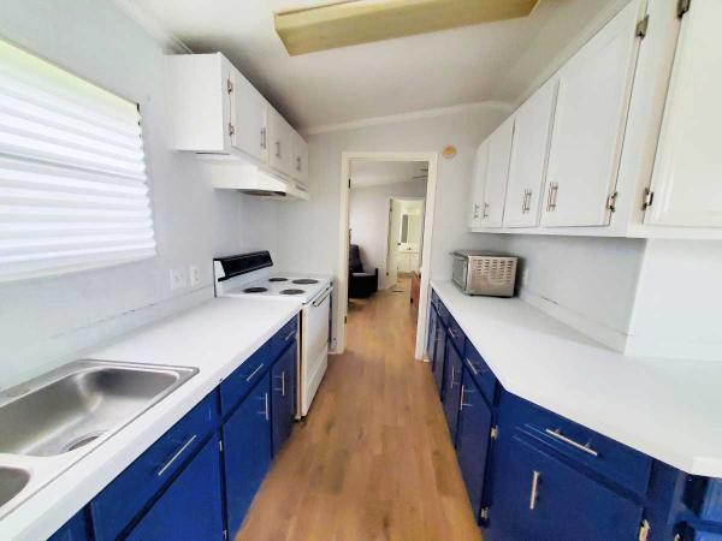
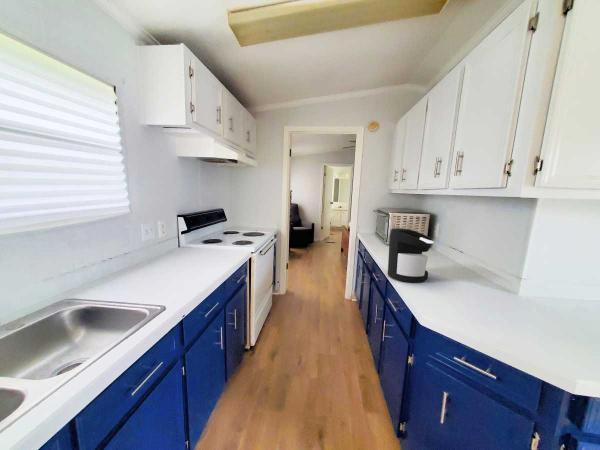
+ coffee maker [387,227,435,284]
